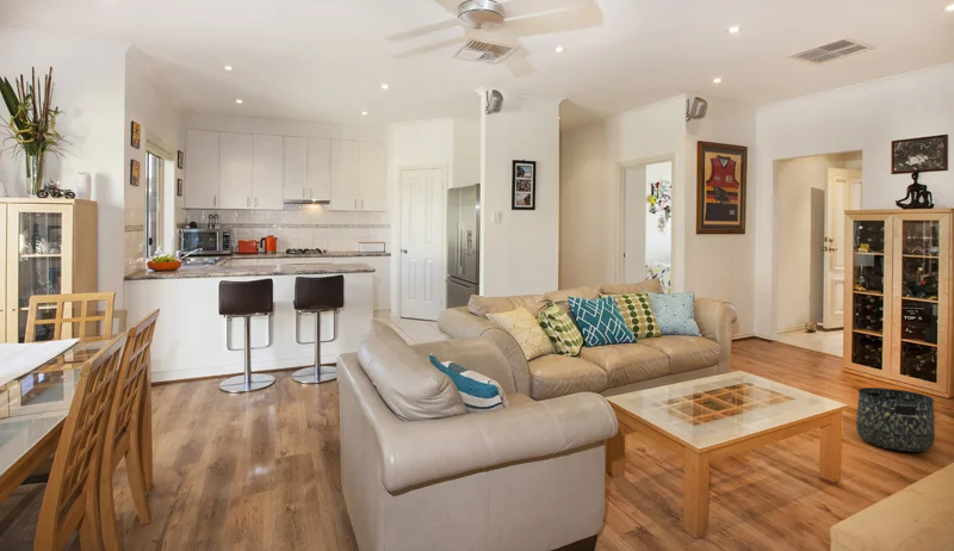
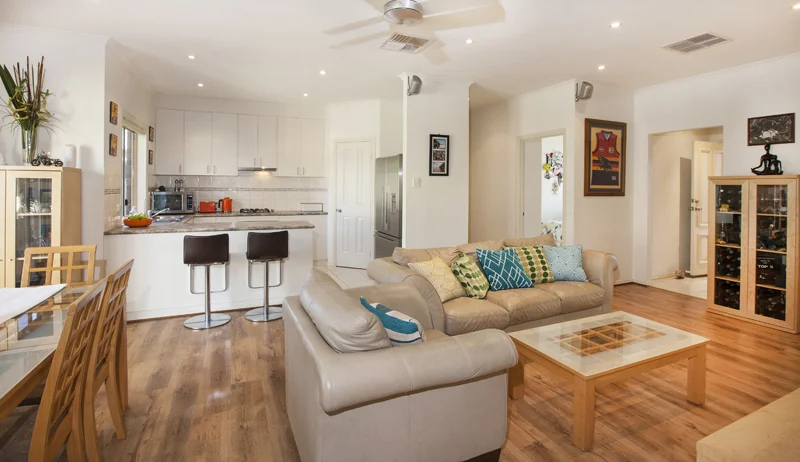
- basket [855,386,936,453]
